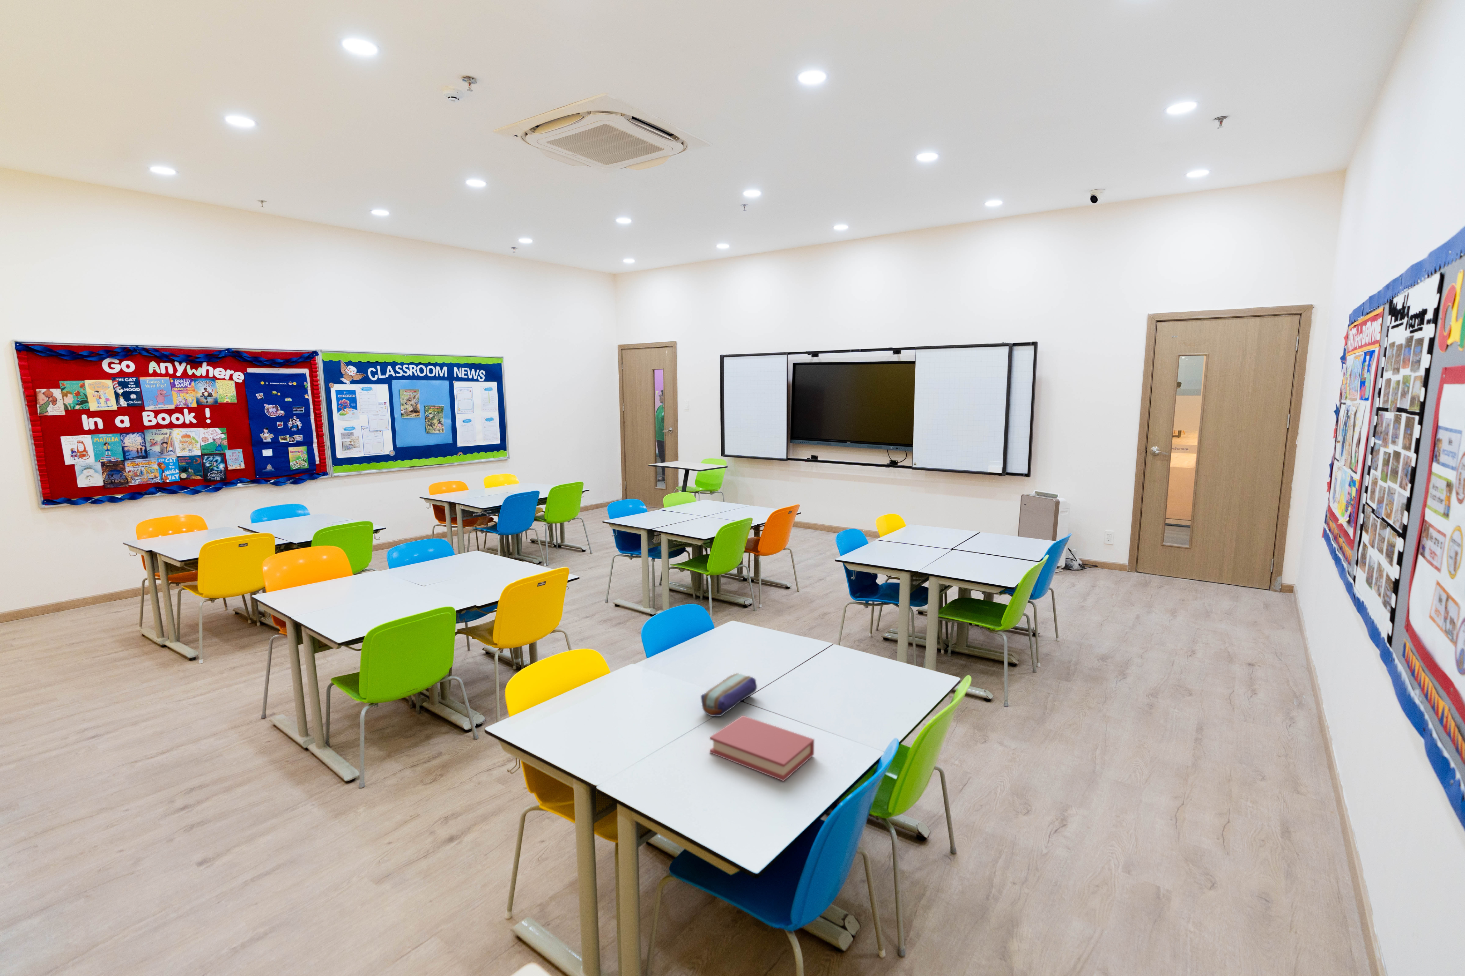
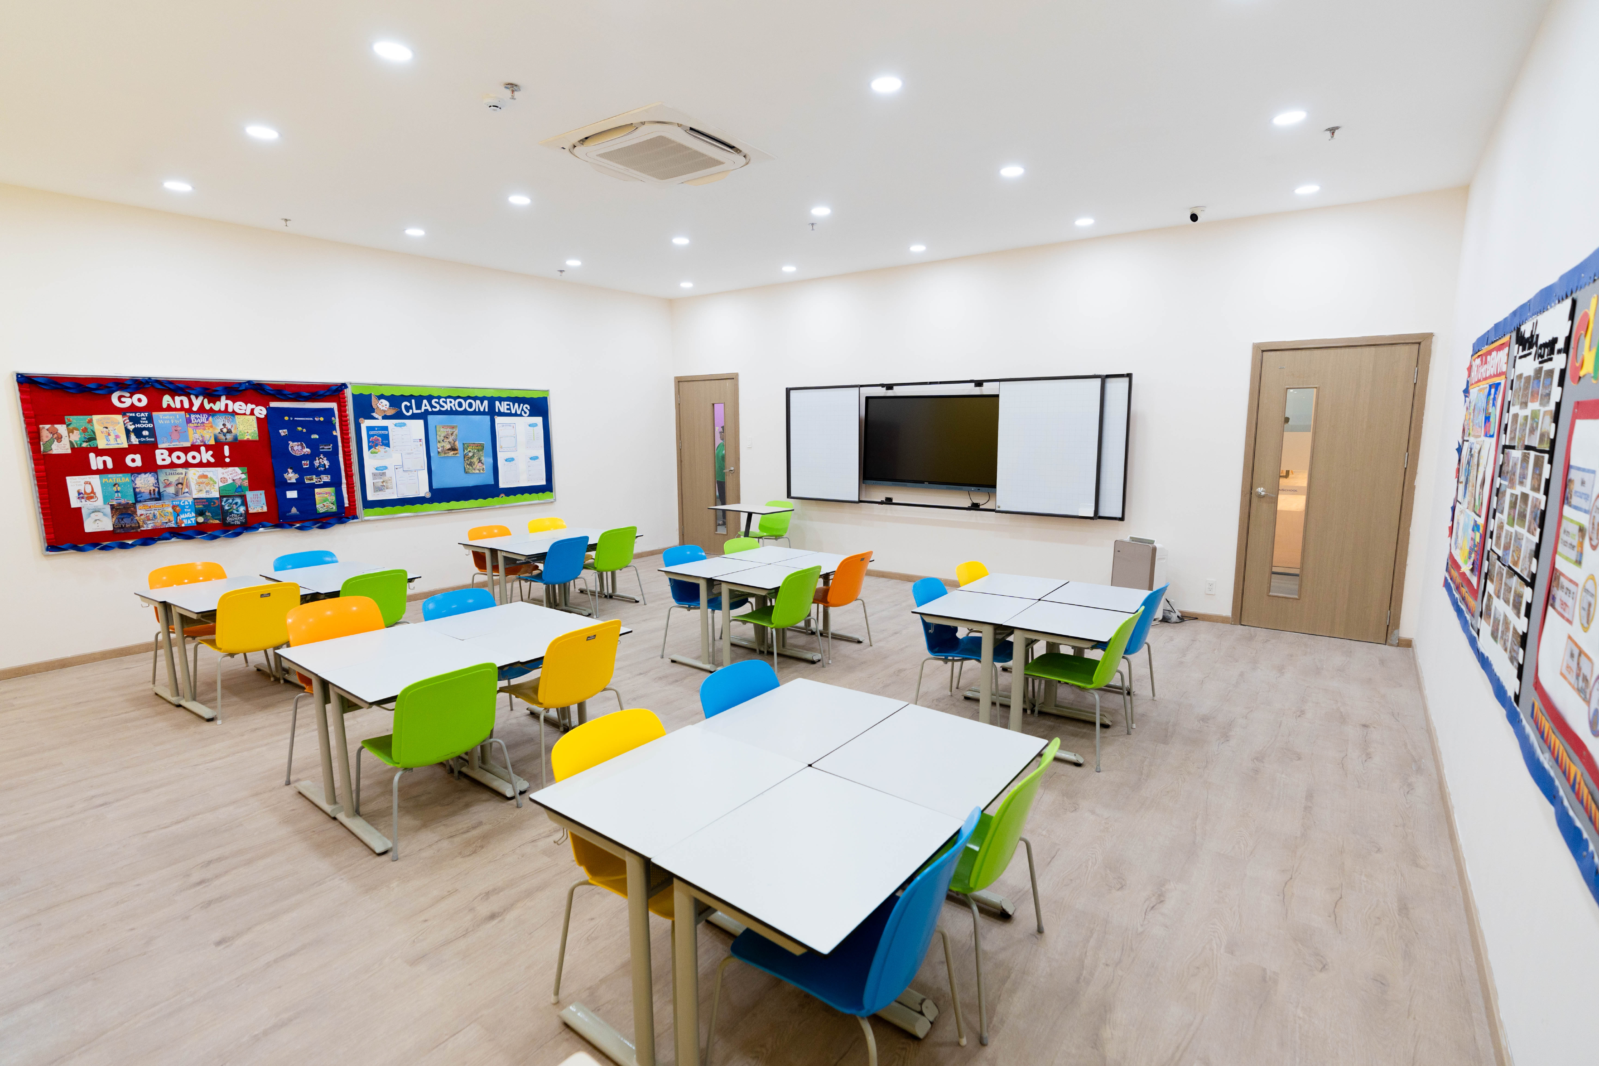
- book [710,715,814,782]
- pencil case [701,673,758,717]
